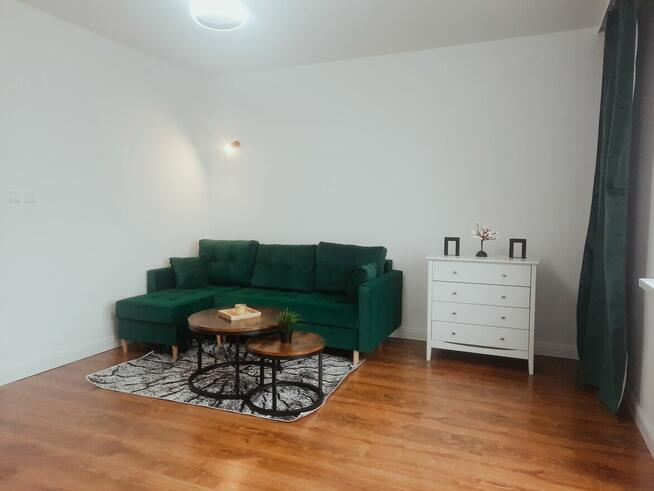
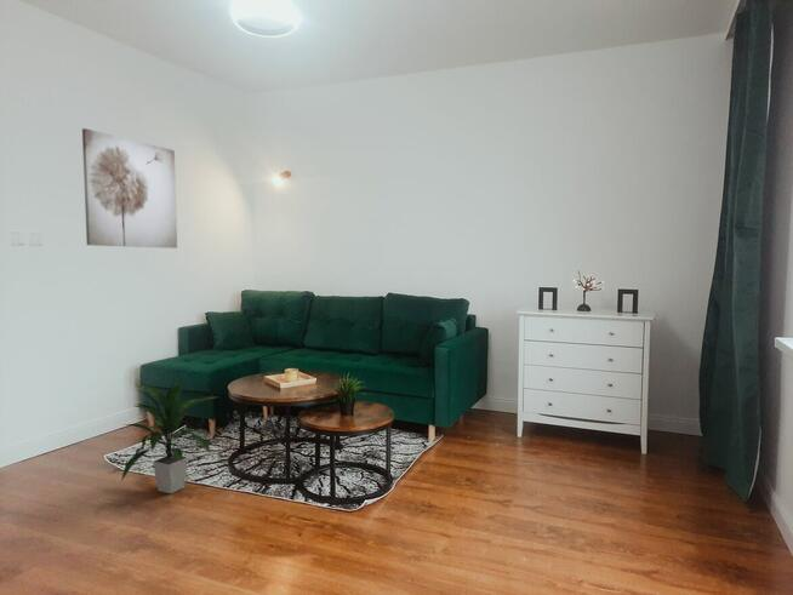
+ wall art [81,127,178,250]
+ indoor plant [120,376,219,494]
